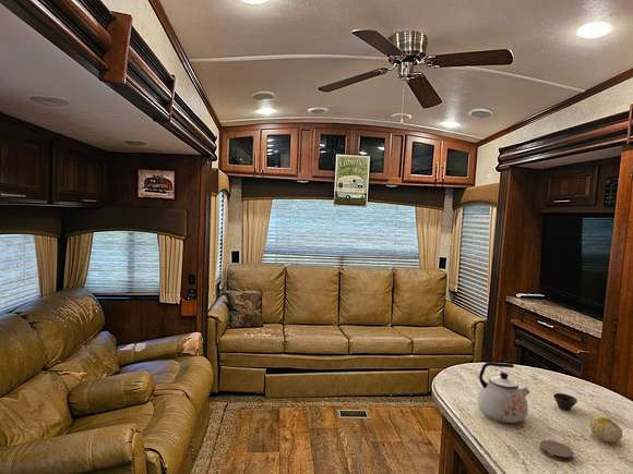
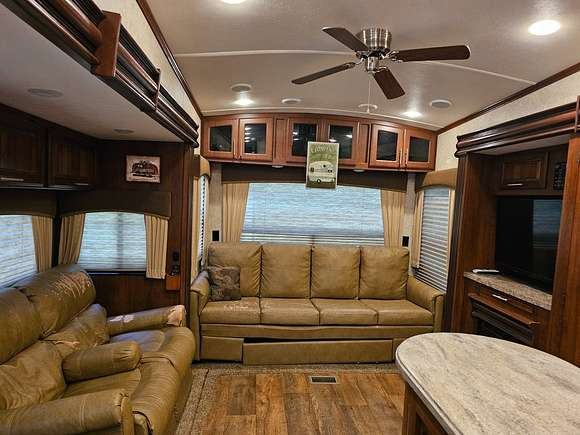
- coaster [539,439,574,462]
- cup [552,392,578,412]
- fruit [588,415,623,443]
- kettle [477,361,530,424]
